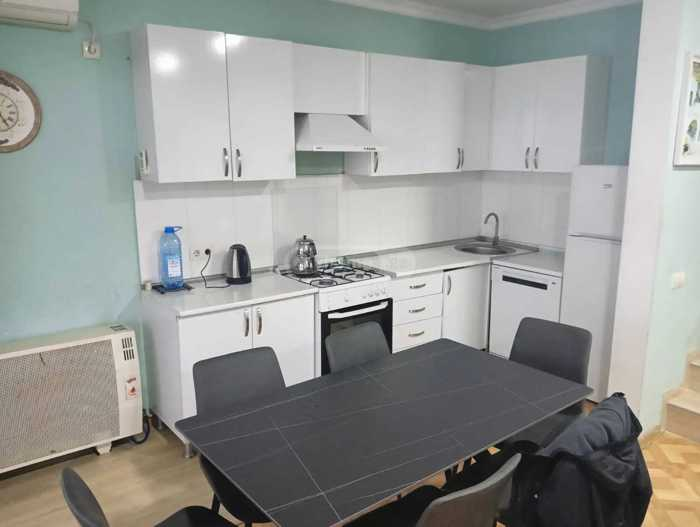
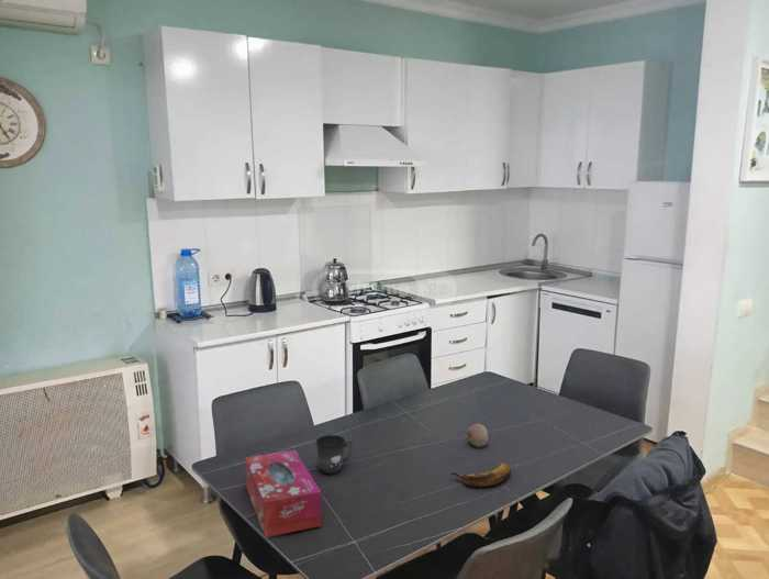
+ fruit [466,423,489,448]
+ mug [315,434,354,476]
+ tissue box [244,449,323,538]
+ banana [449,461,512,488]
